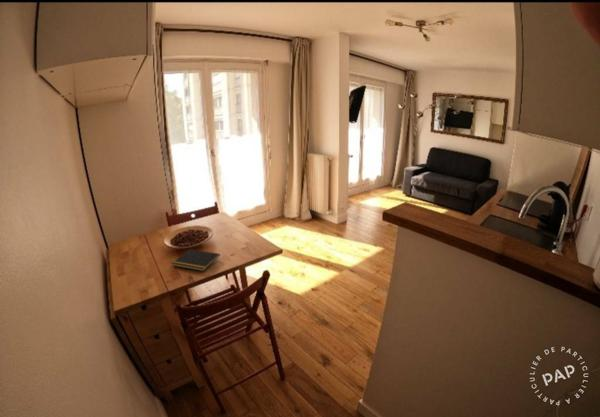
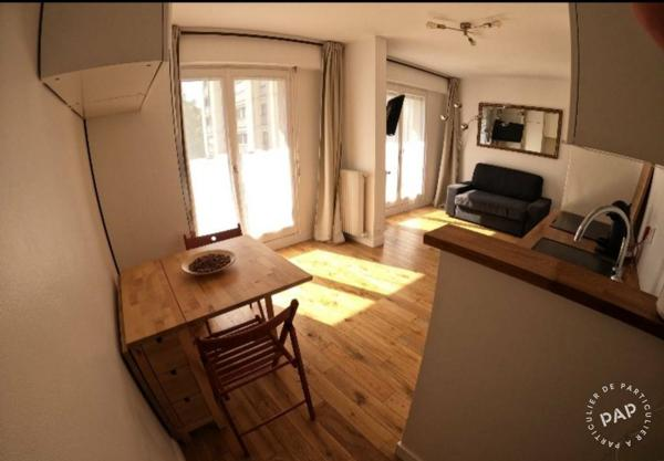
- notepad [170,248,221,272]
